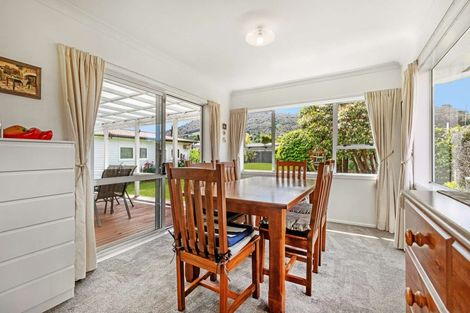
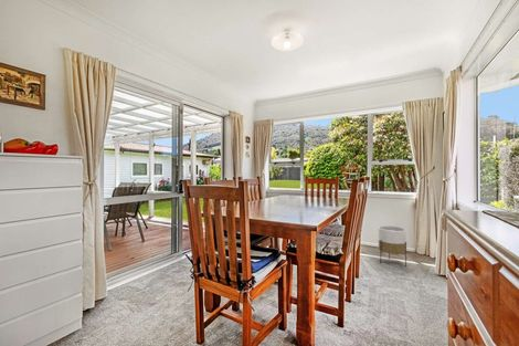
+ planter [378,224,407,268]
